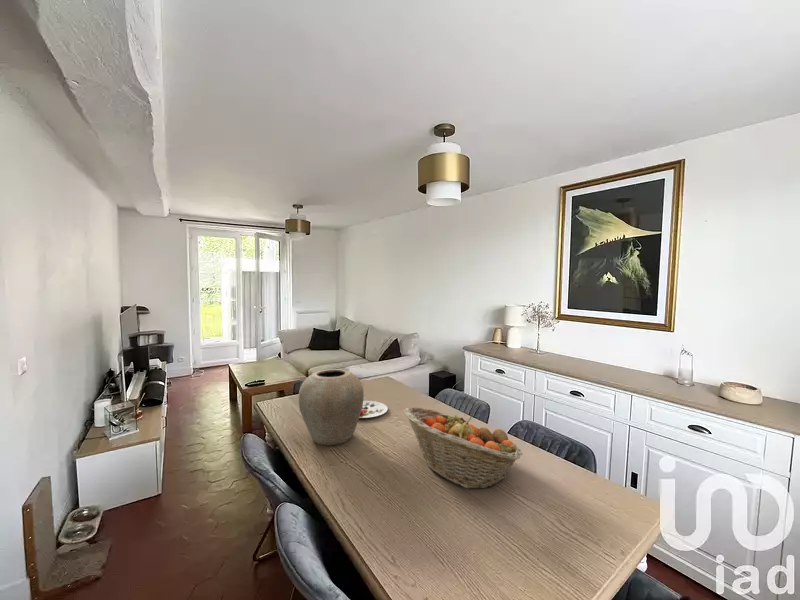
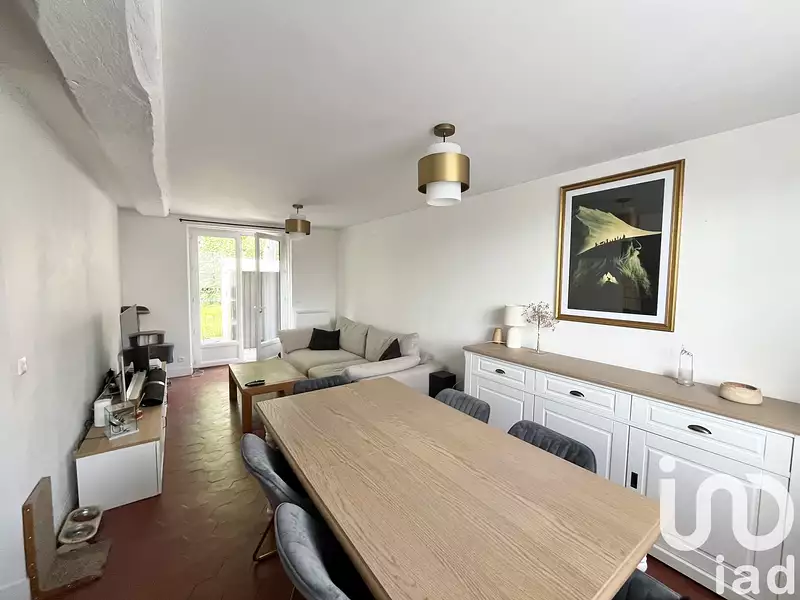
- plate [359,400,389,419]
- fruit basket [403,406,523,490]
- vase [298,368,365,446]
